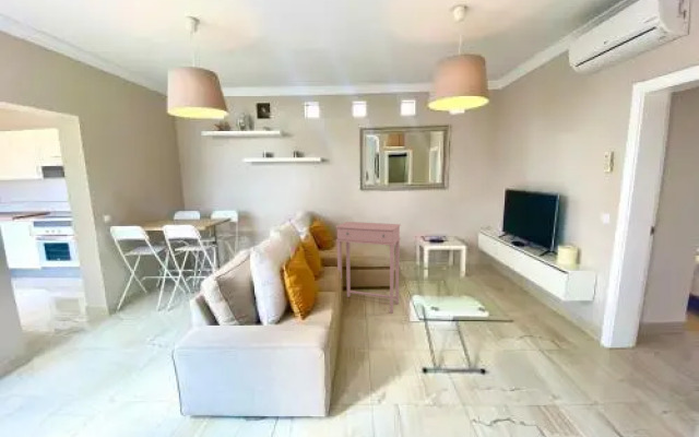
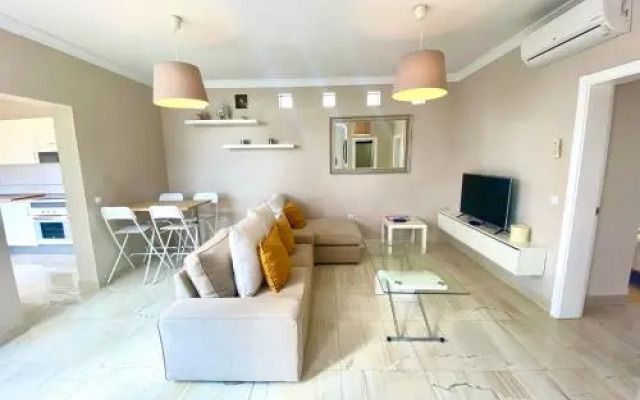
- side table [334,221,402,315]
